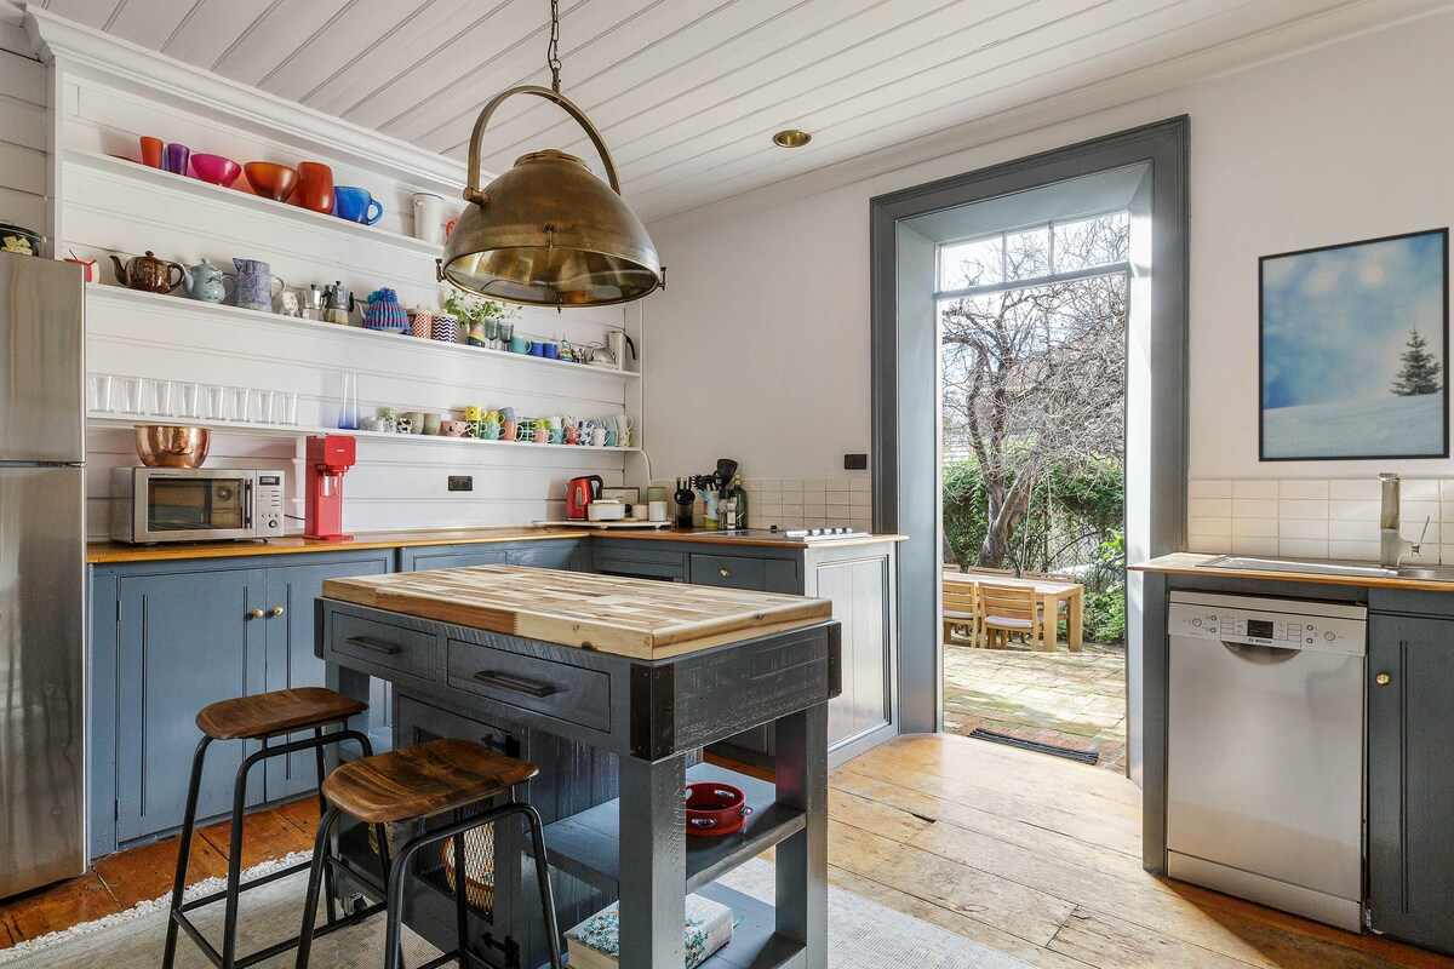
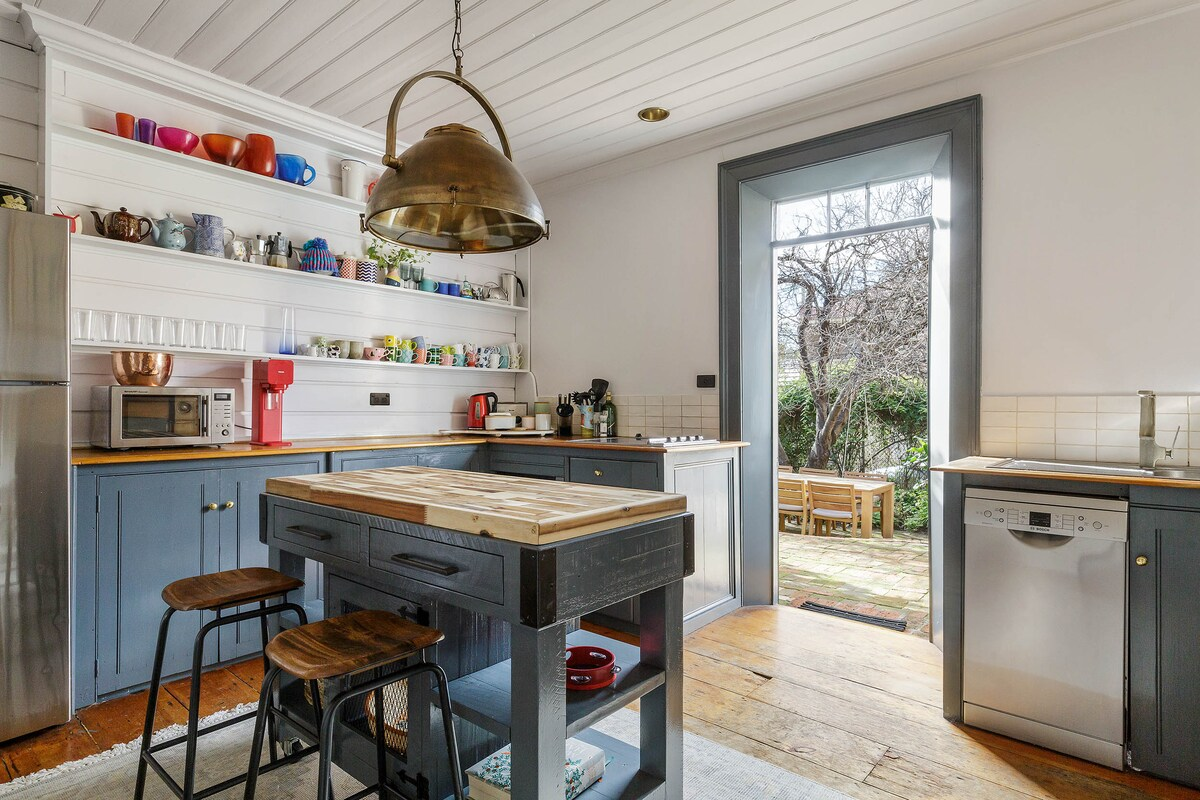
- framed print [1256,225,1452,463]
